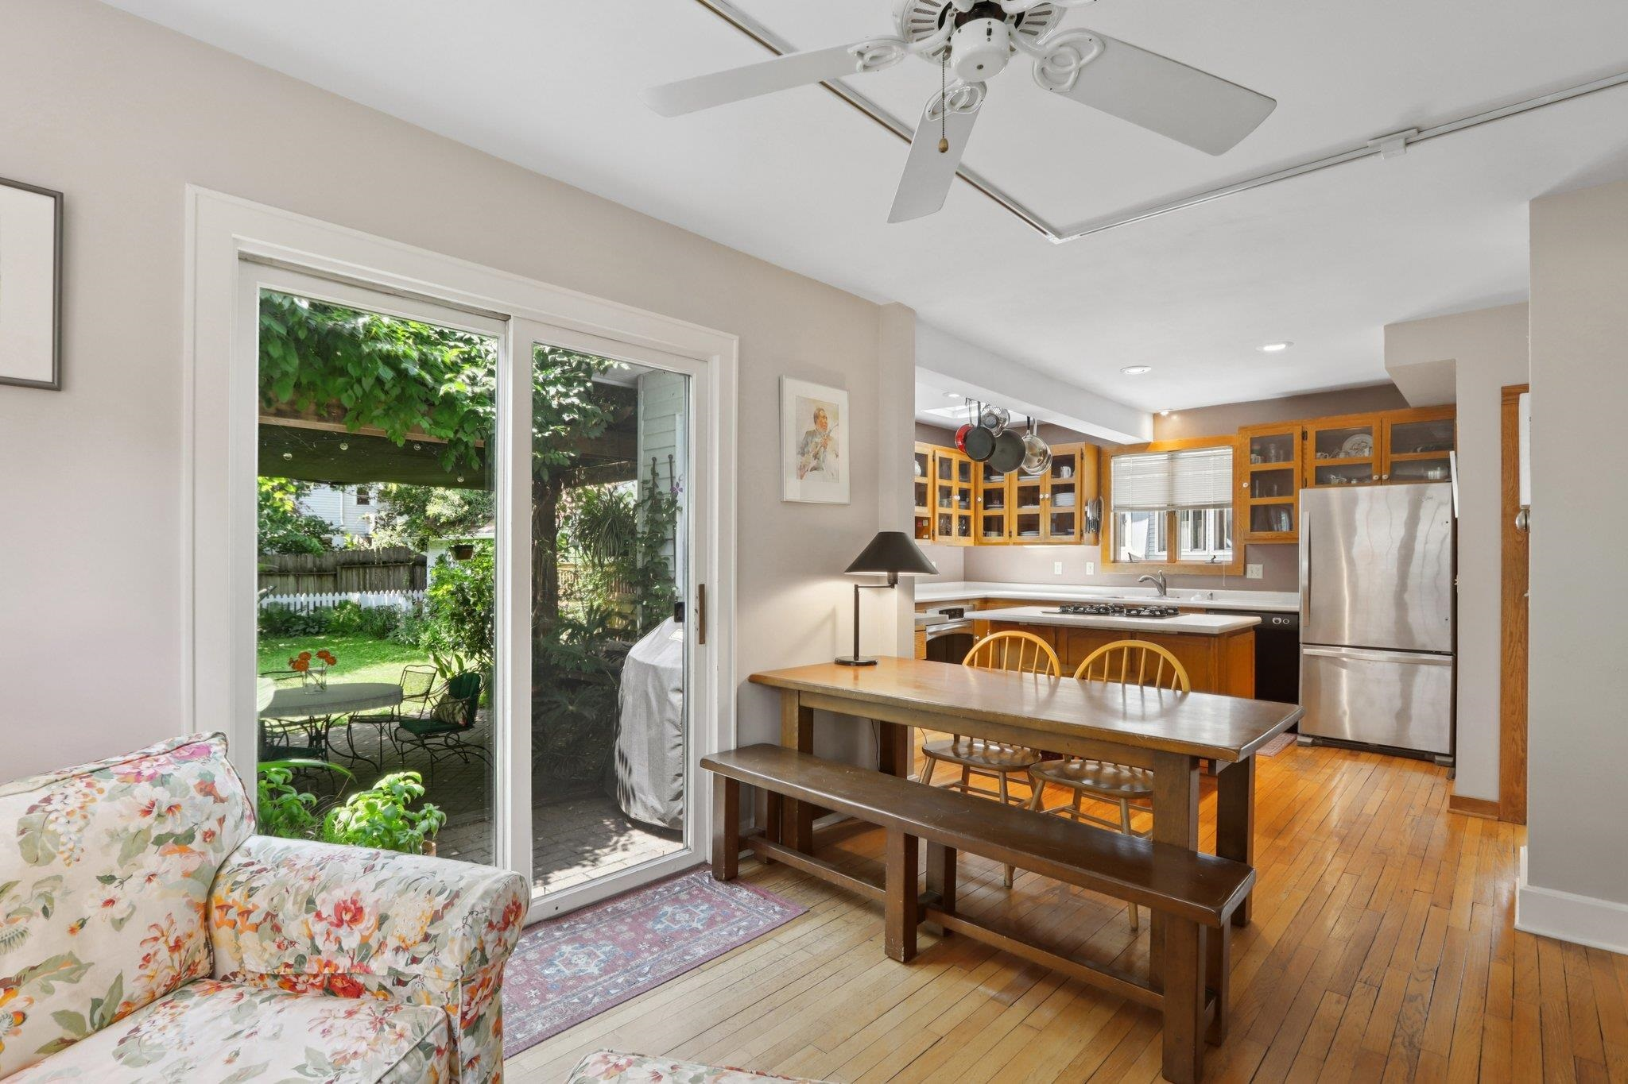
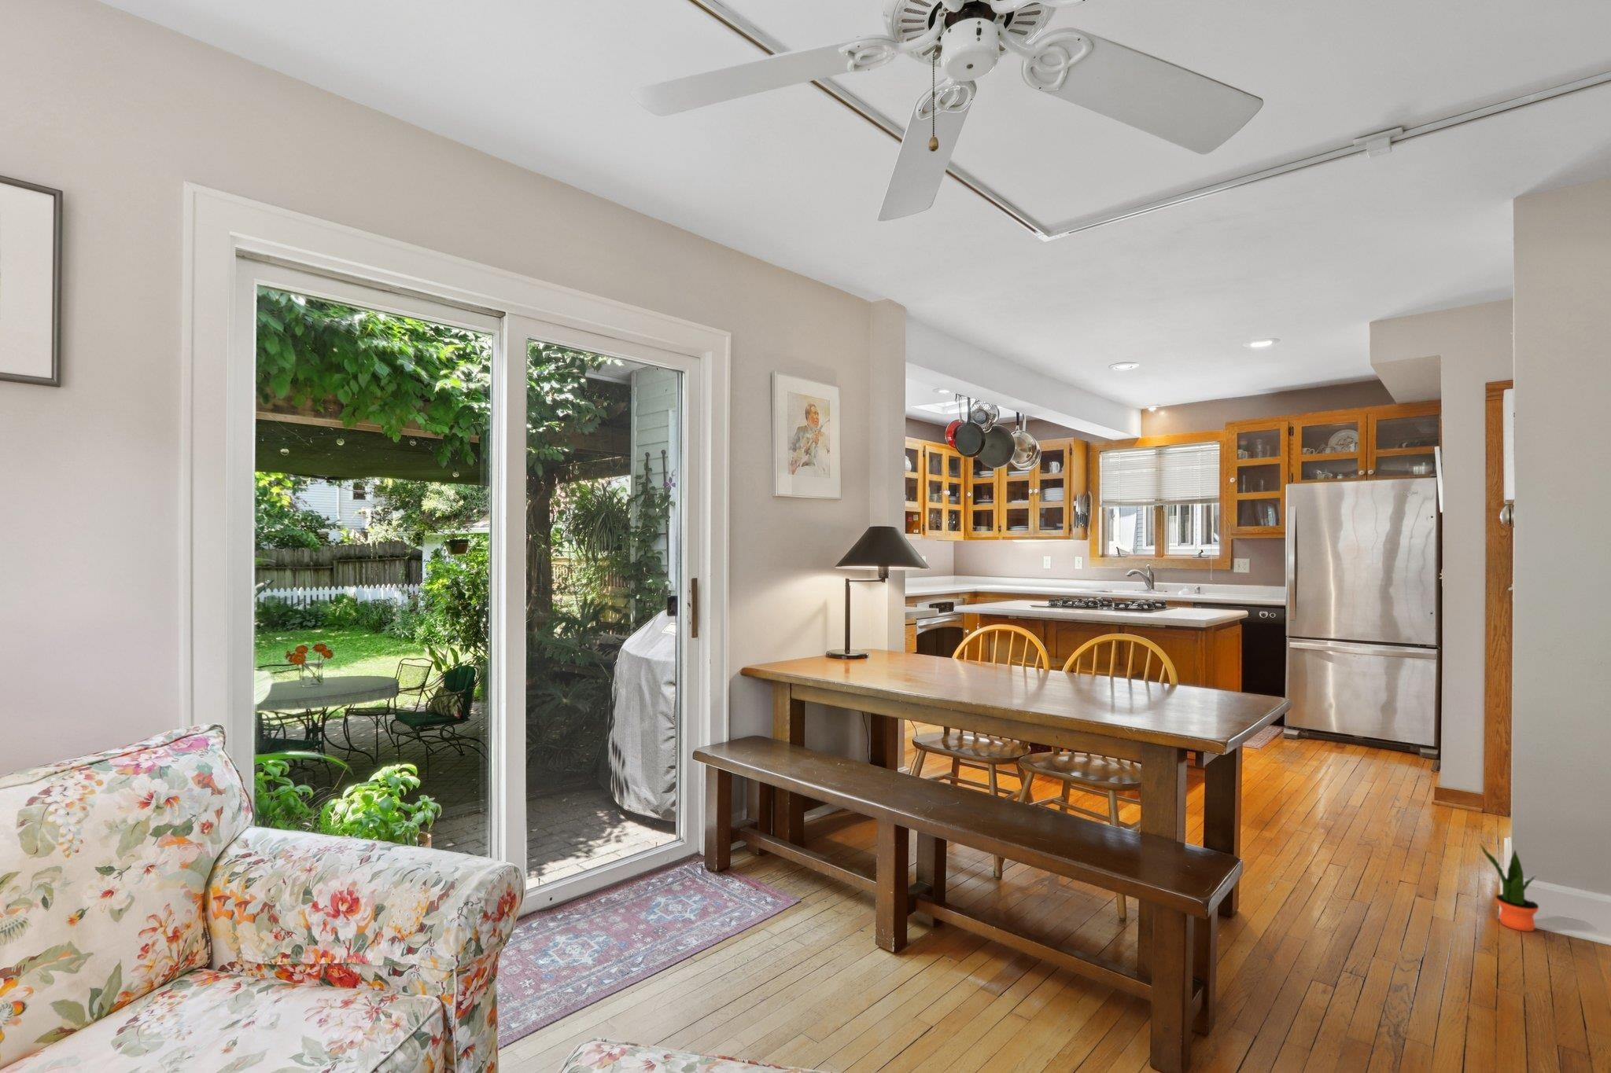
+ potted plant [1479,841,1539,933]
